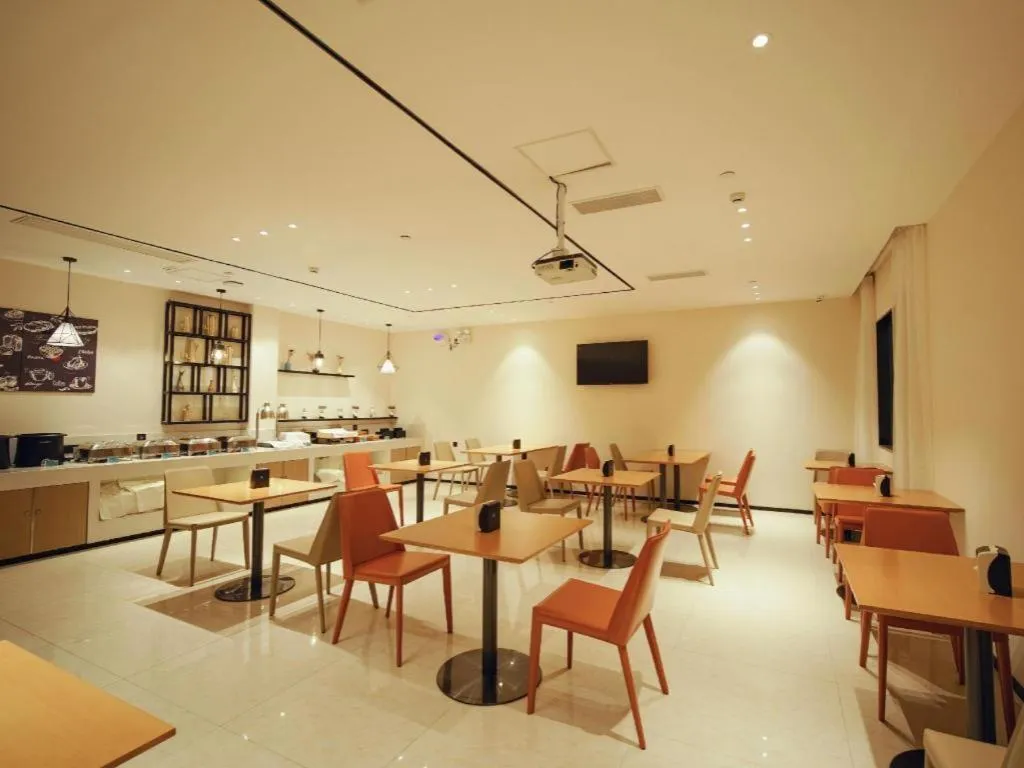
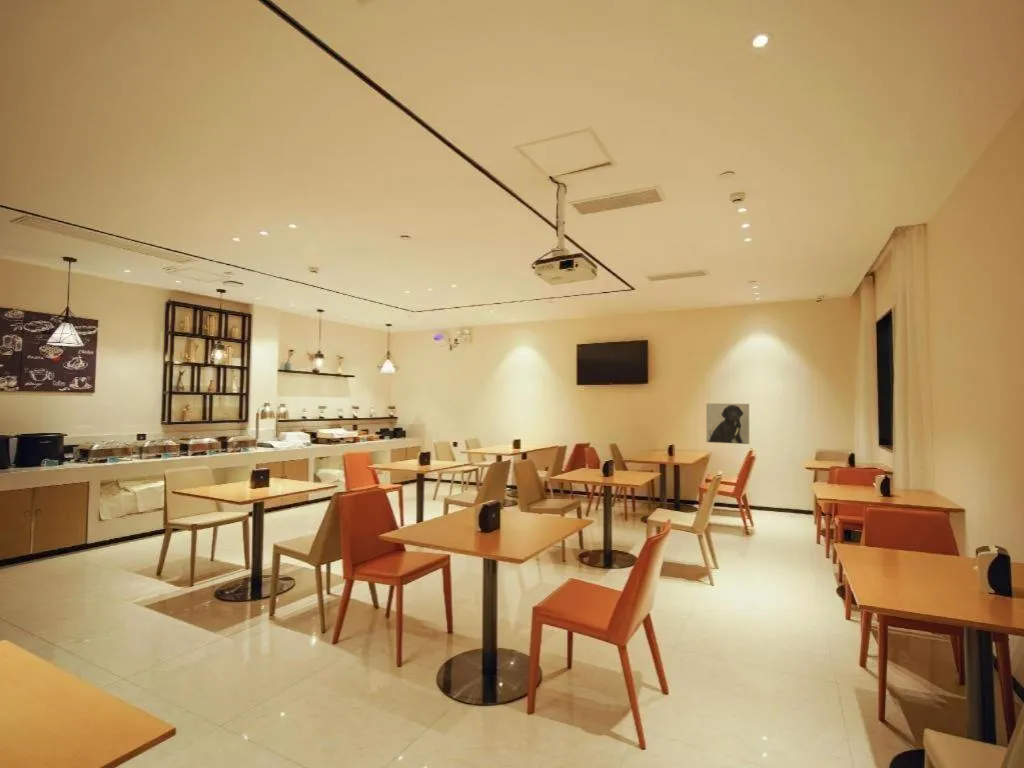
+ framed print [705,402,750,445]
